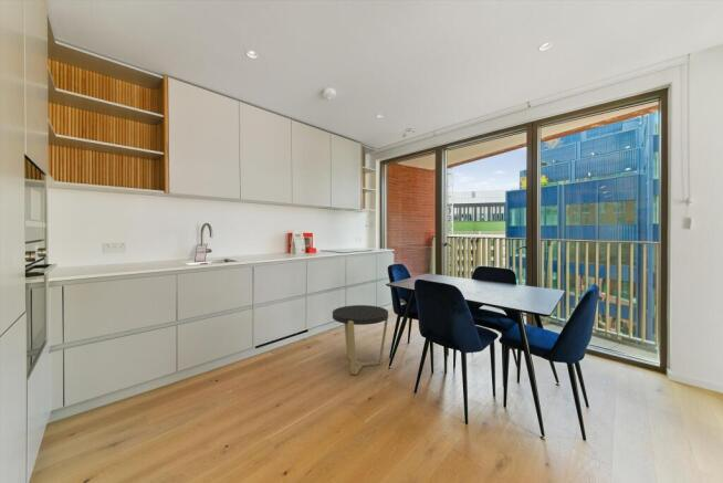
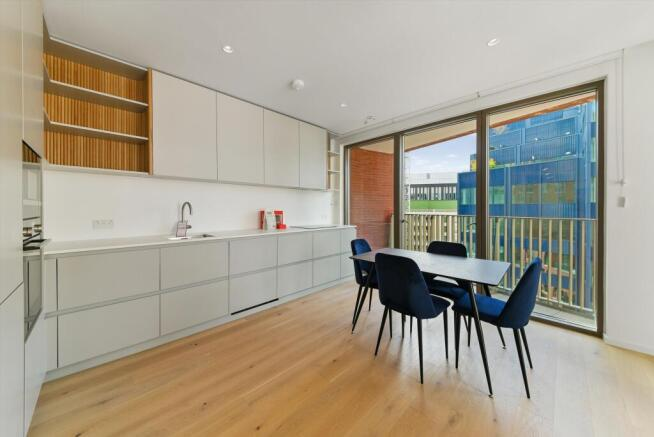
- side table [332,304,389,376]
